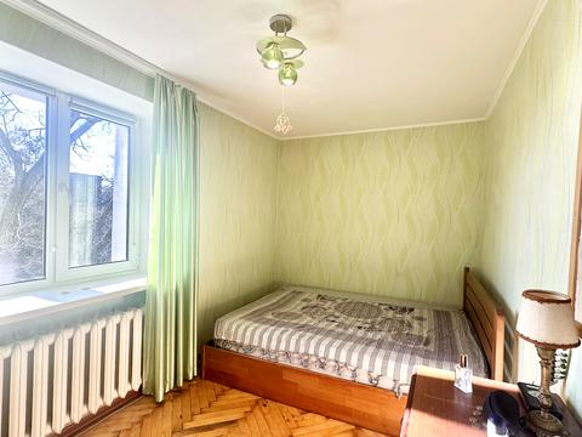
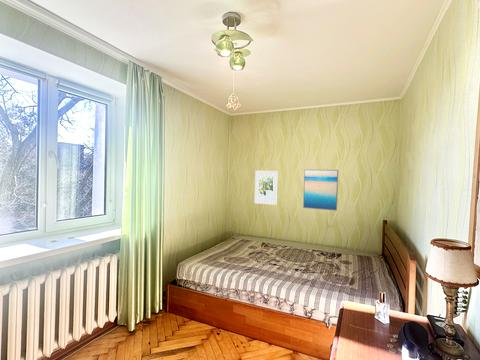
+ wall art [302,168,339,212]
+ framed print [254,170,279,206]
